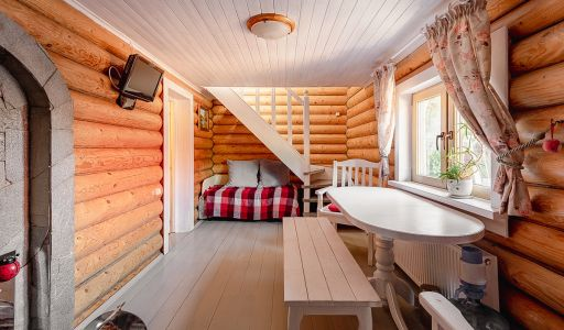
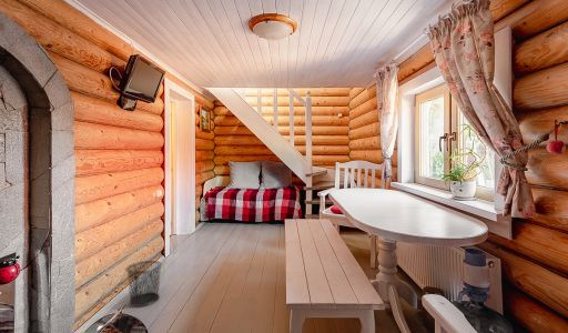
+ waste bin [125,260,163,307]
